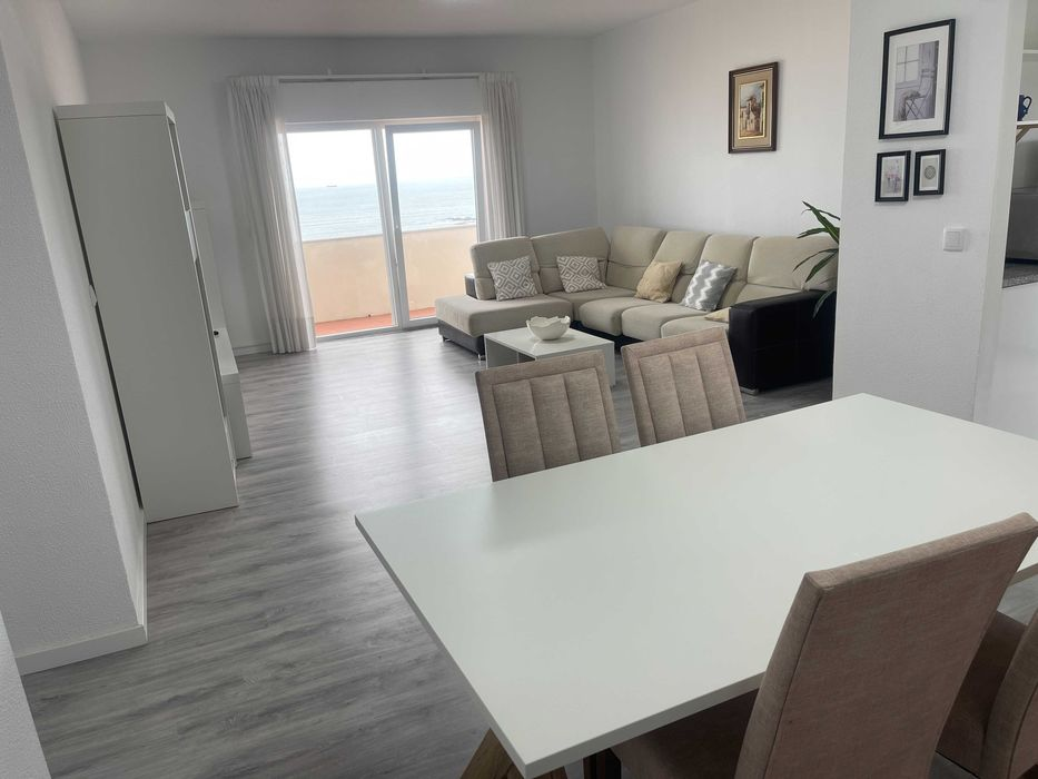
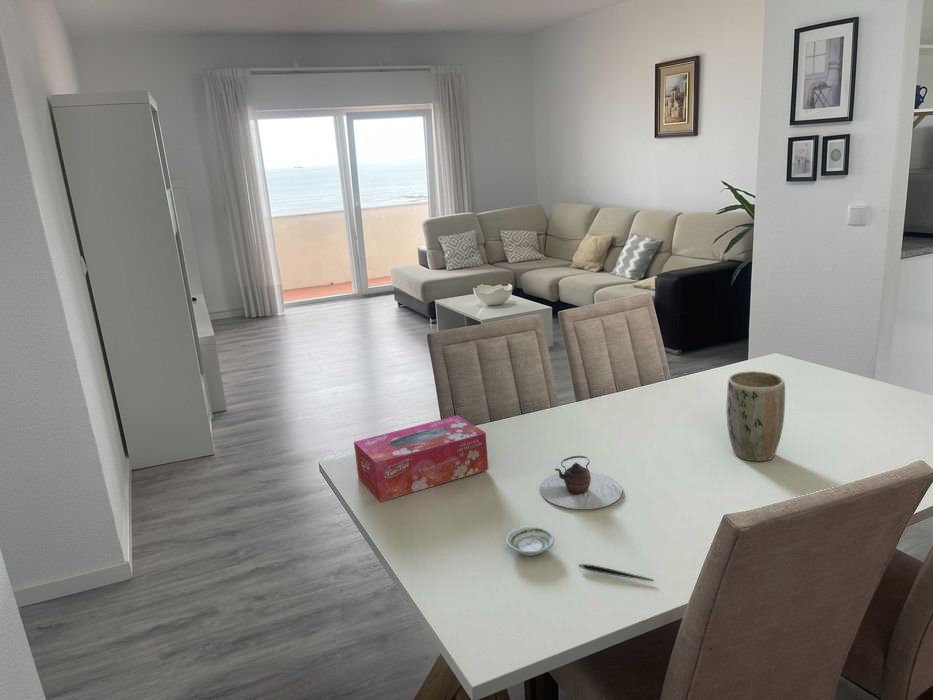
+ saucer [505,526,555,557]
+ tissue box [353,414,489,503]
+ teapot [539,455,623,510]
+ plant pot [725,370,786,462]
+ pen [578,563,655,582]
